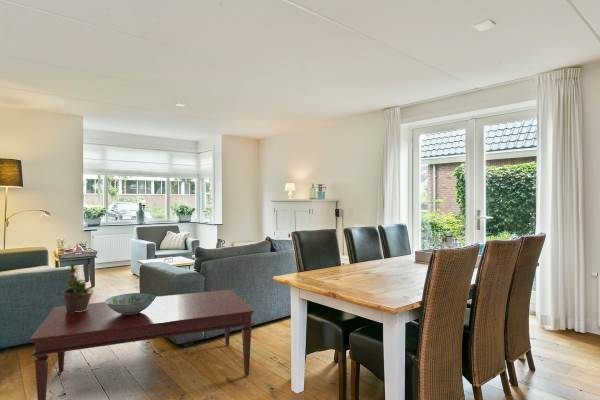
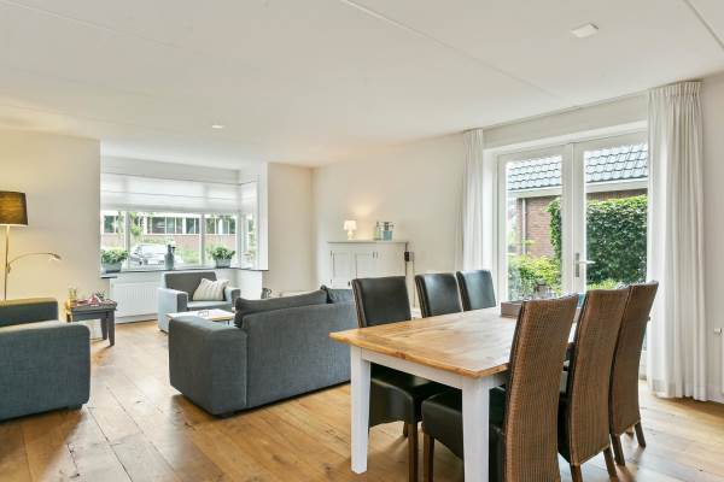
- decorative bowl [104,292,158,315]
- potted plant [62,262,94,313]
- coffee table [29,288,255,400]
